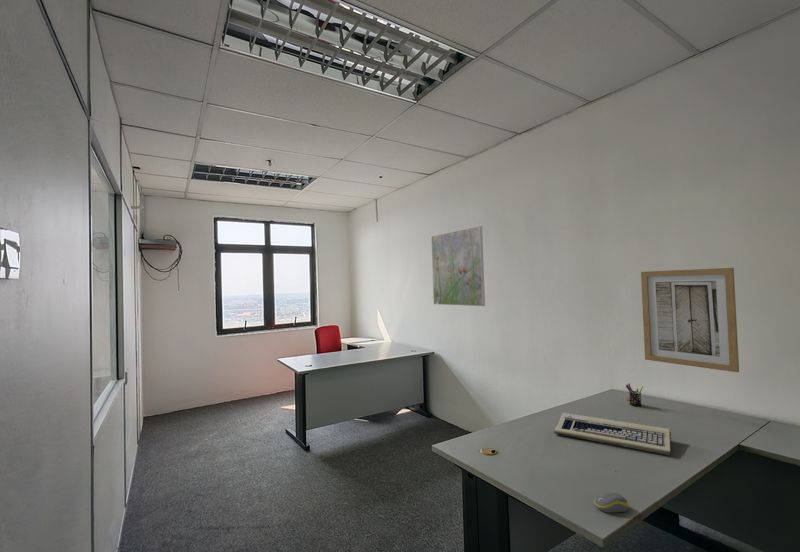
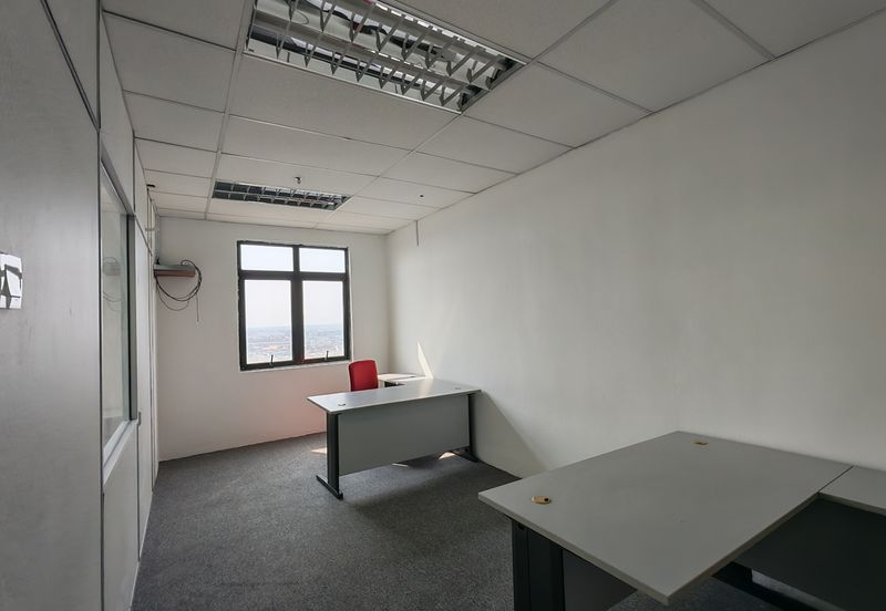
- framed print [430,225,486,307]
- wall art [640,267,740,373]
- pen holder [625,382,644,407]
- computer mouse [593,491,630,514]
- computer keyboard [553,412,672,456]
